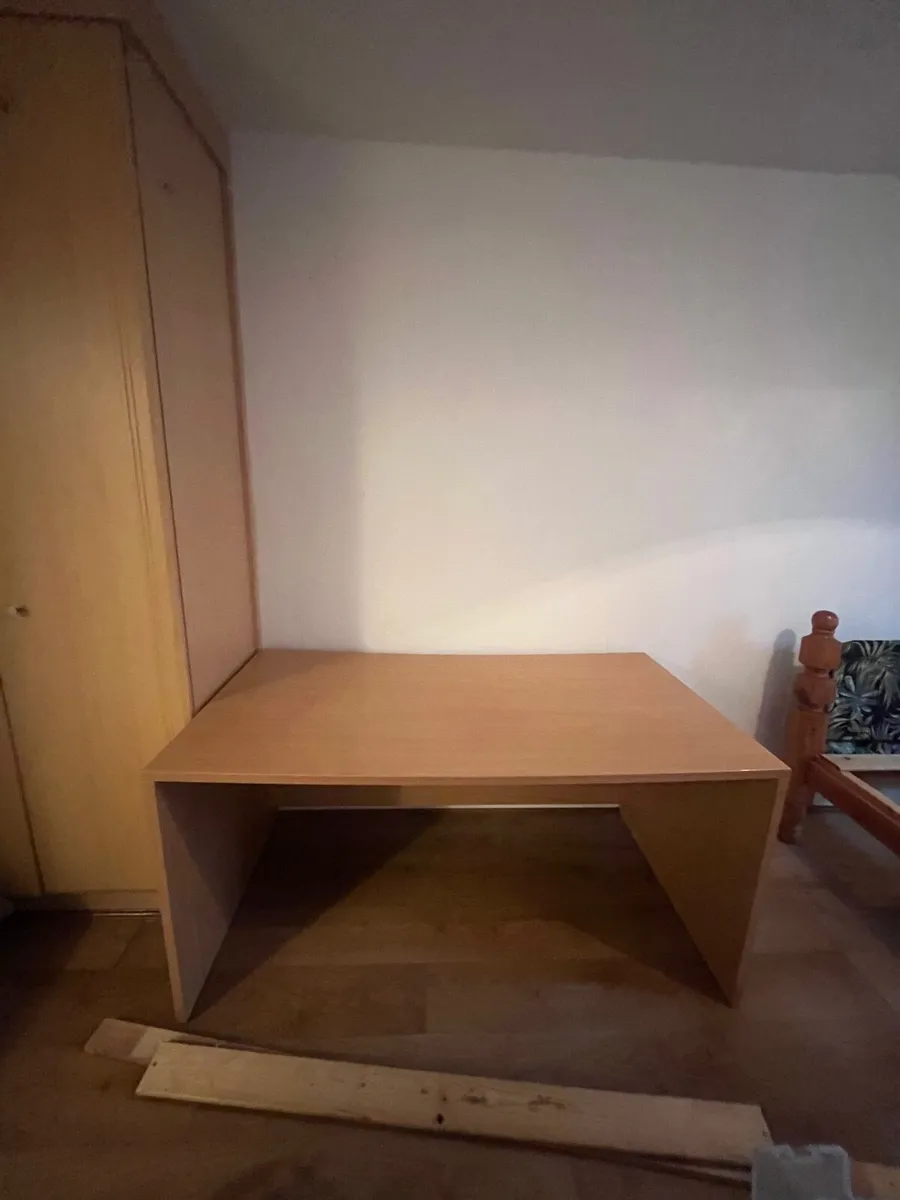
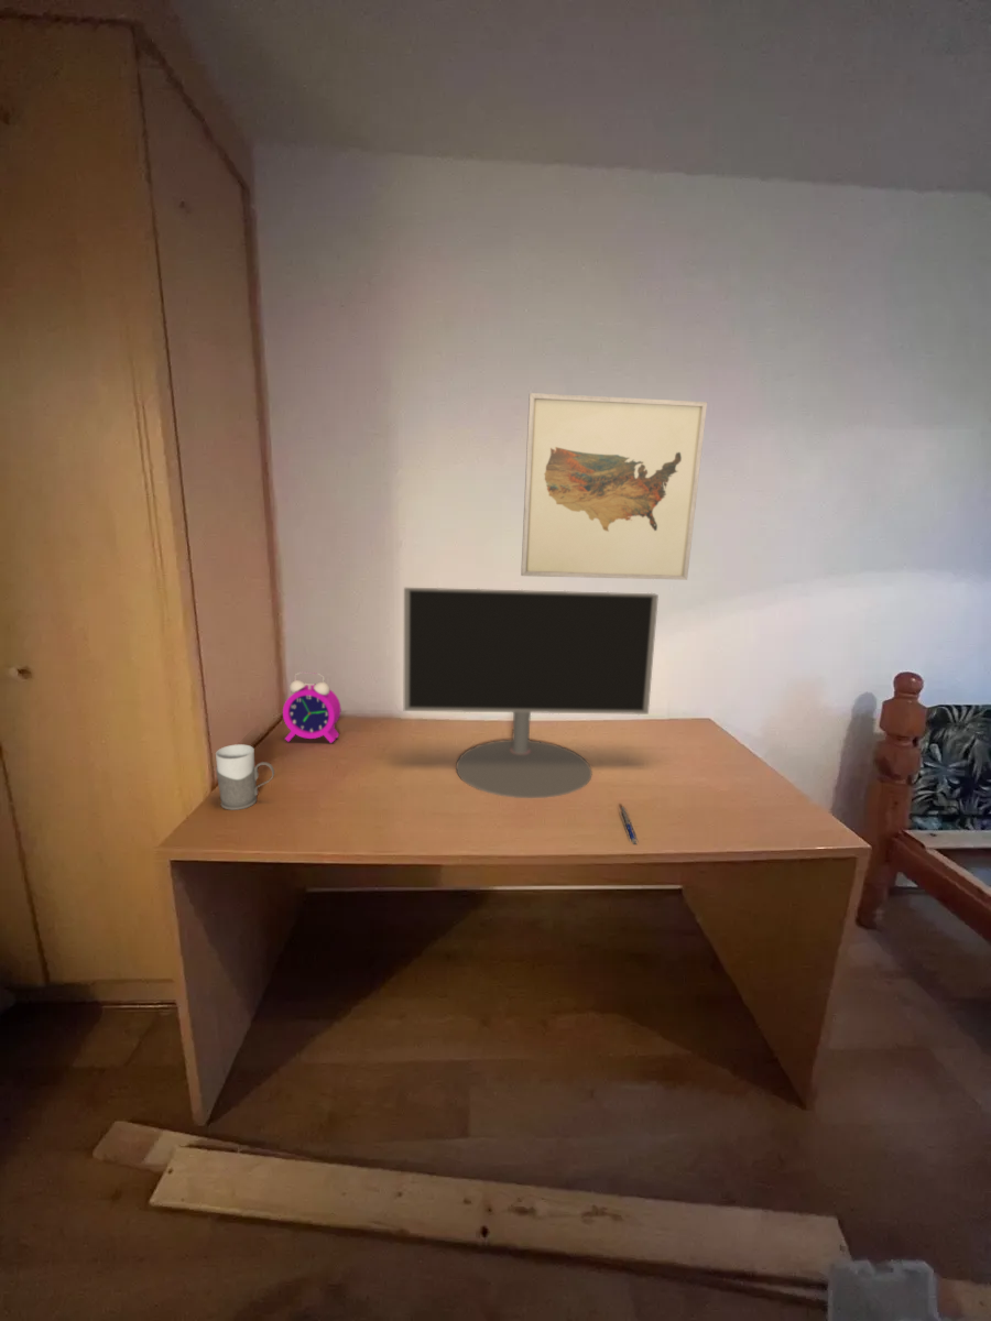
+ alarm clock [282,670,342,744]
+ mug [215,743,275,811]
+ wall art [520,392,708,581]
+ computer monitor [403,587,660,799]
+ pen [618,806,640,845]
